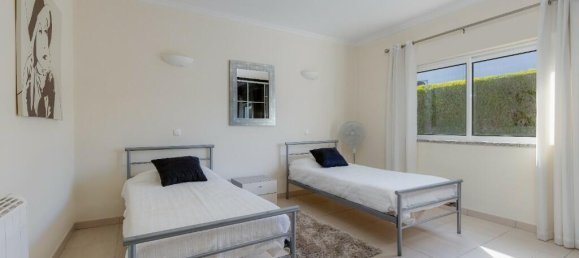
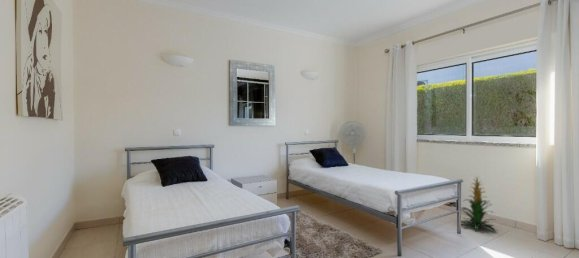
+ indoor plant [460,174,496,232]
